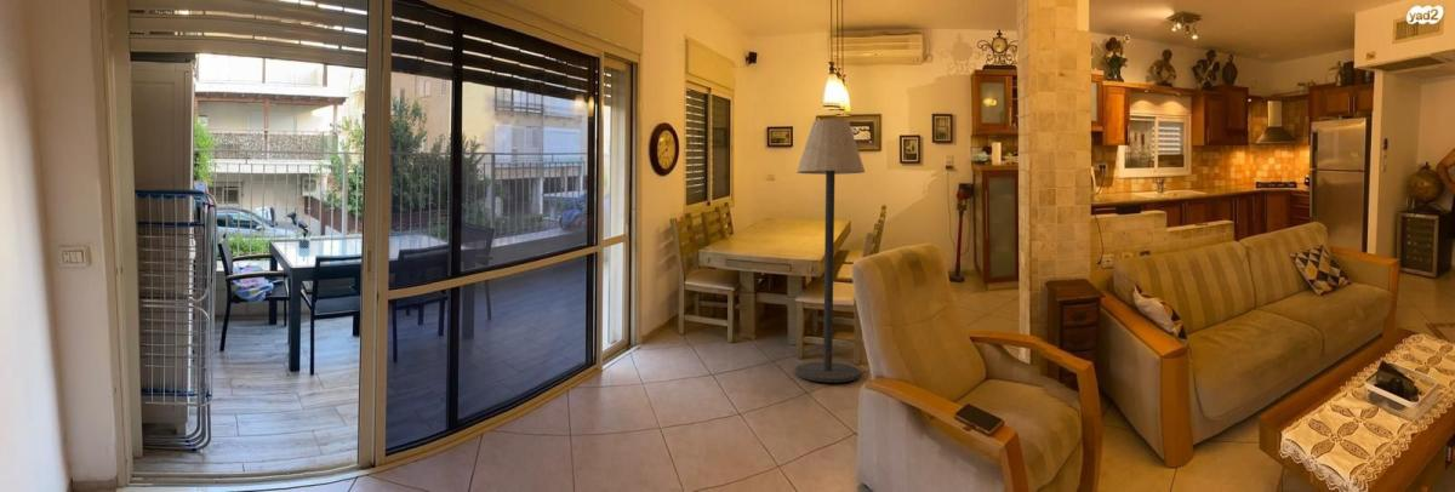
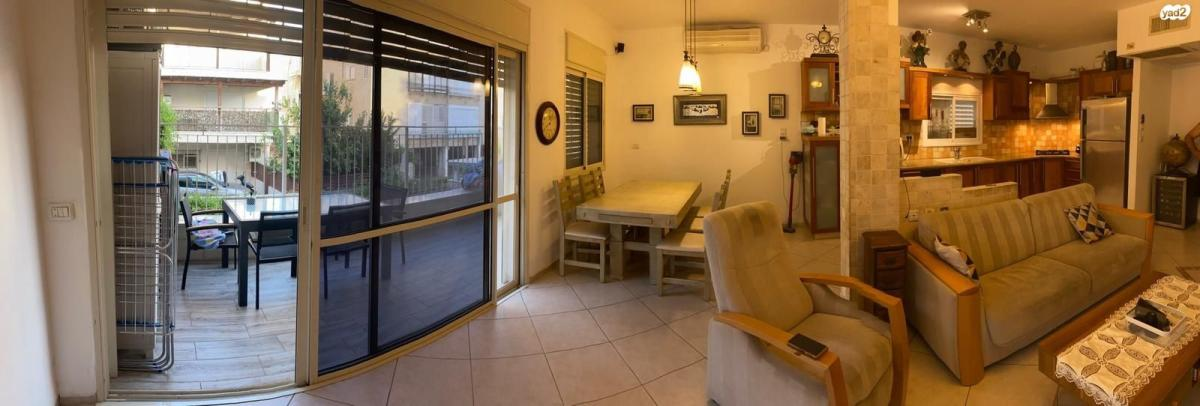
- floor lamp [794,118,866,383]
